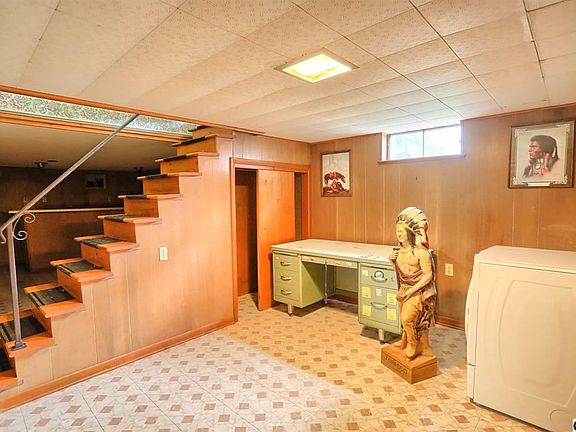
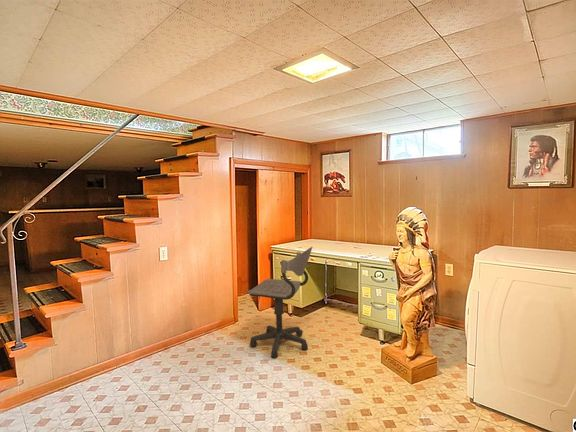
+ office chair [245,246,313,359]
